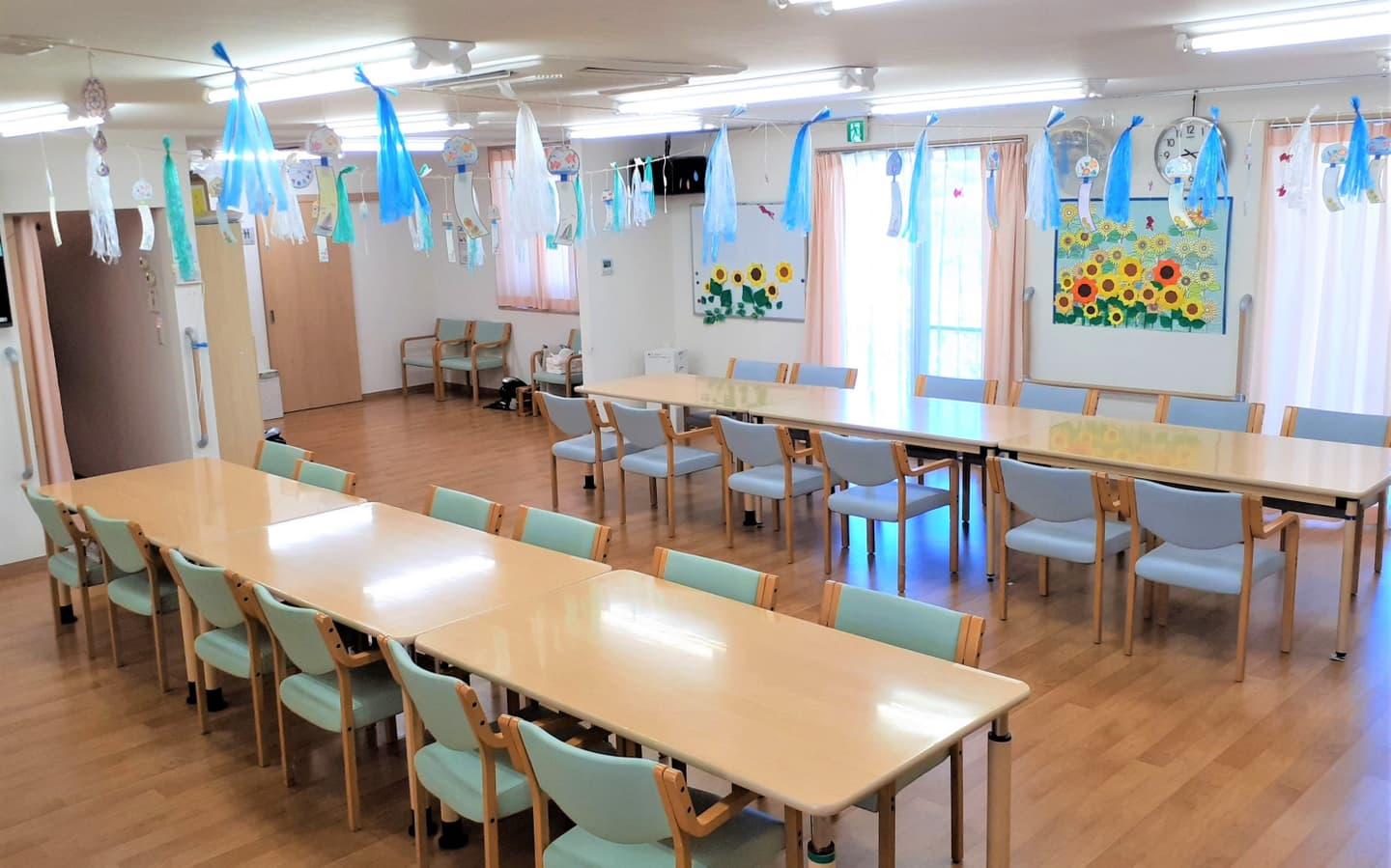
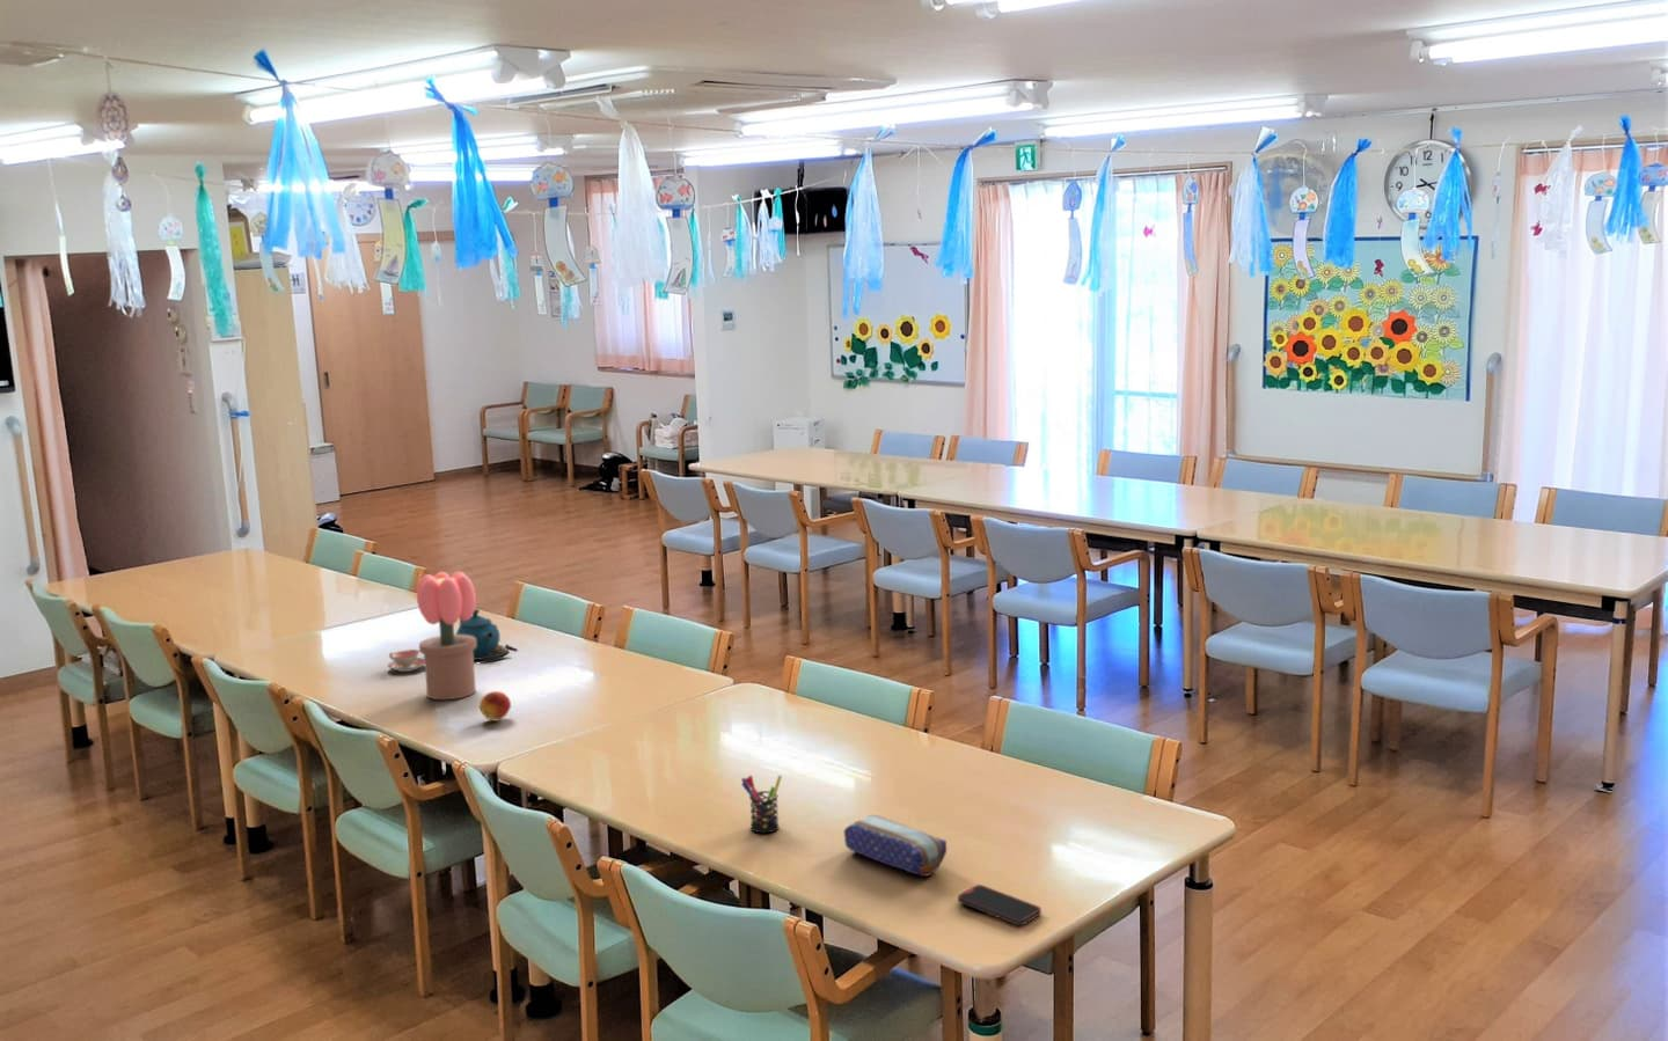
+ pencil case [842,814,947,878]
+ fruit [478,690,512,722]
+ teapot [456,608,518,663]
+ smartphone [957,884,1042,926]
+ pen holder [740,775,783,834]
+ teacup [387,649,426,673]
+ potted flower [416,571,477,700]
